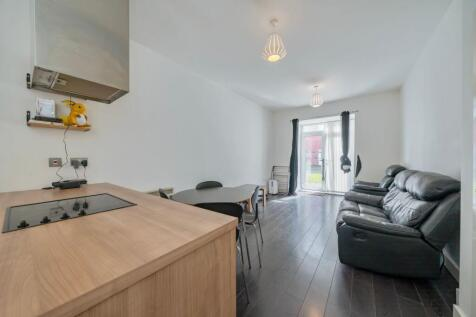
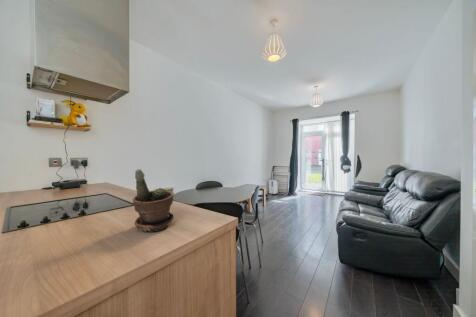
+ potted plant [131,168,175,233]
